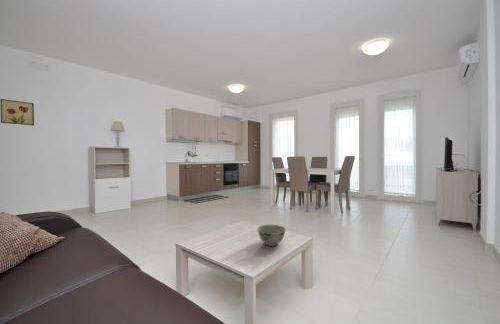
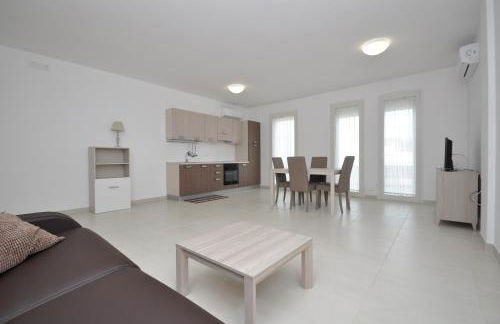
- wall art [0,98,35,126]
- bowl [256,224,287,247]
